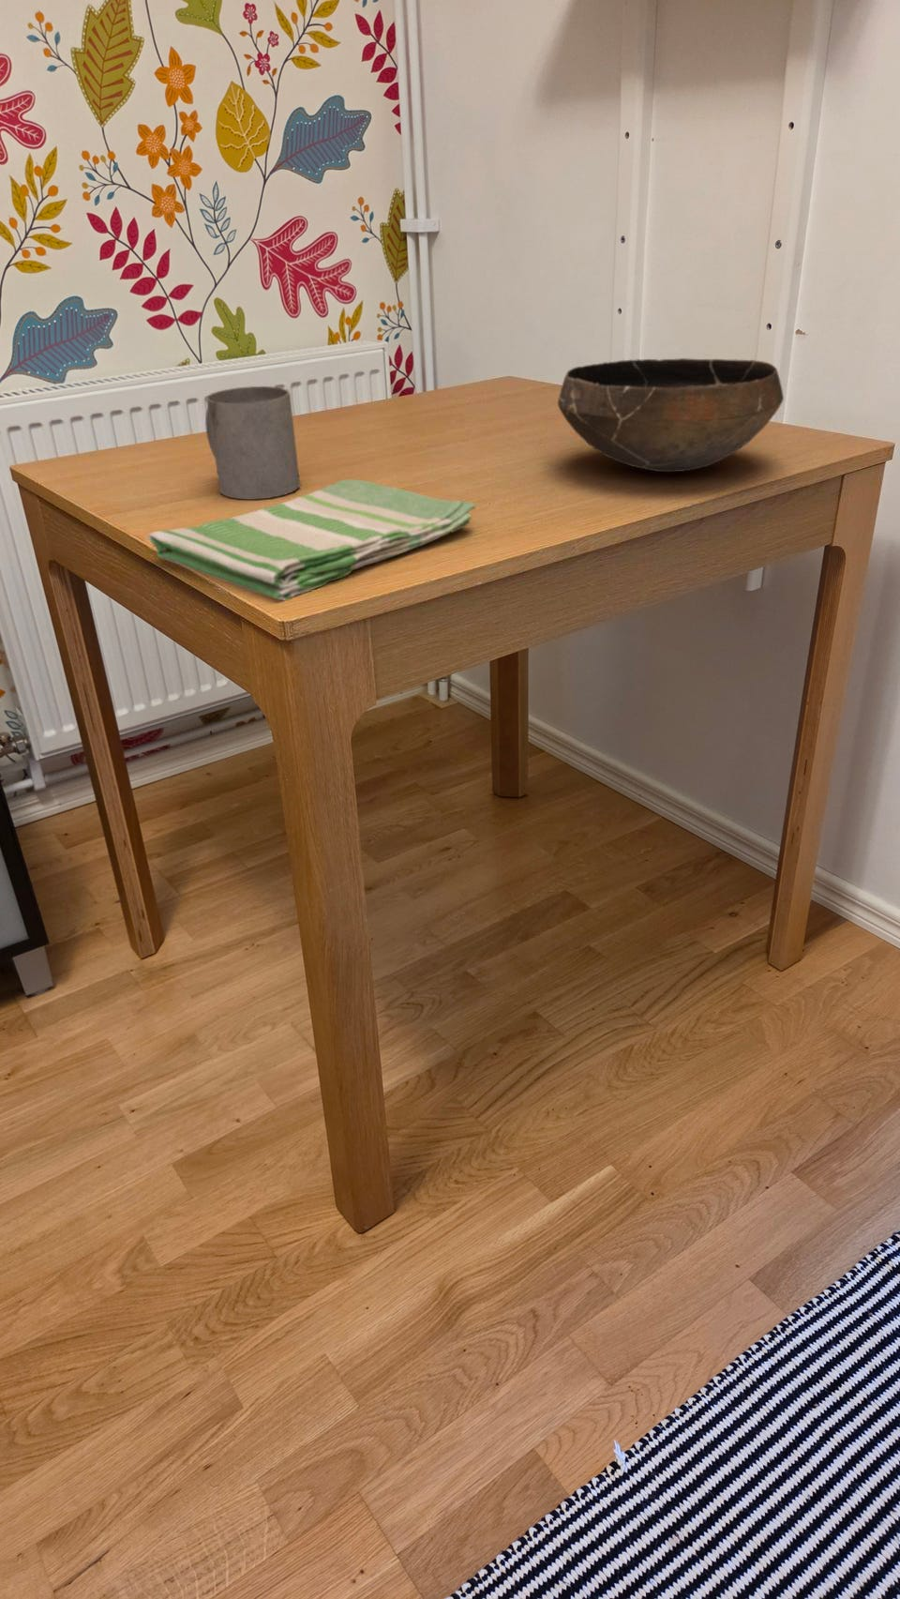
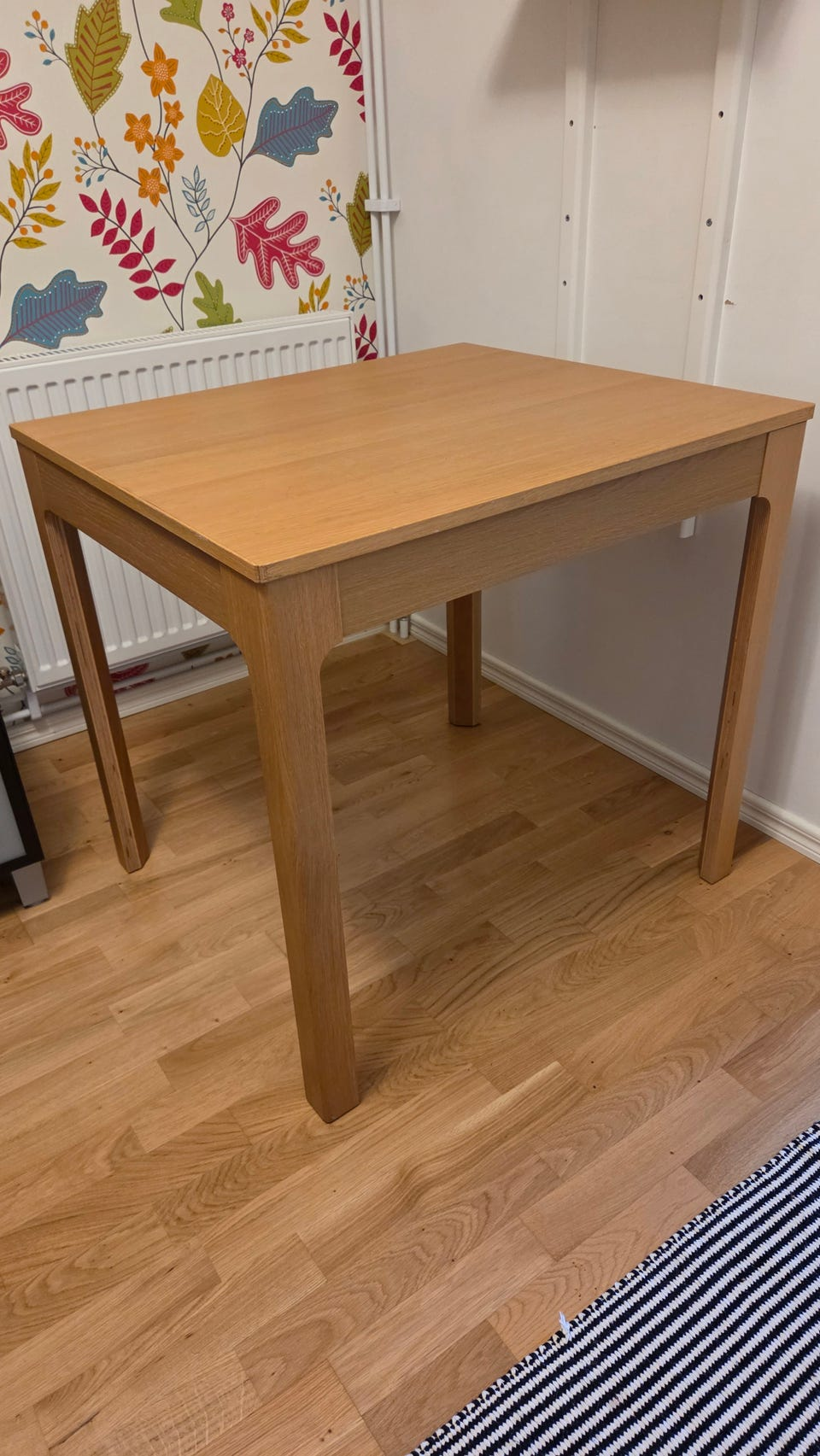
- mug [204,385,301,501]
- bowl [556,357,785,472]
- dish towel [147,479,476,602]
